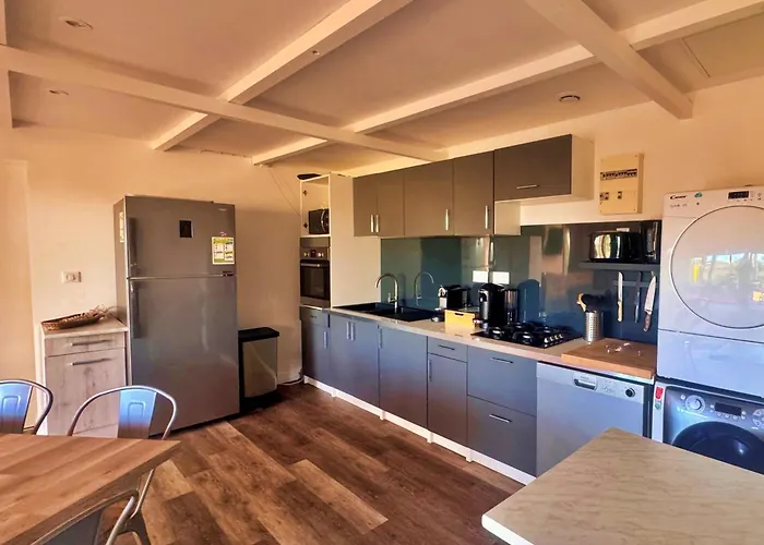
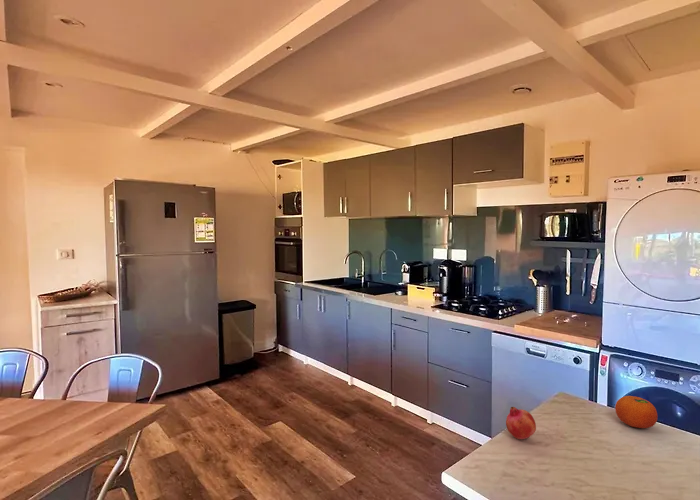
+ fruit [505,406,537,440]
+ fruit [614,395,658,429]
